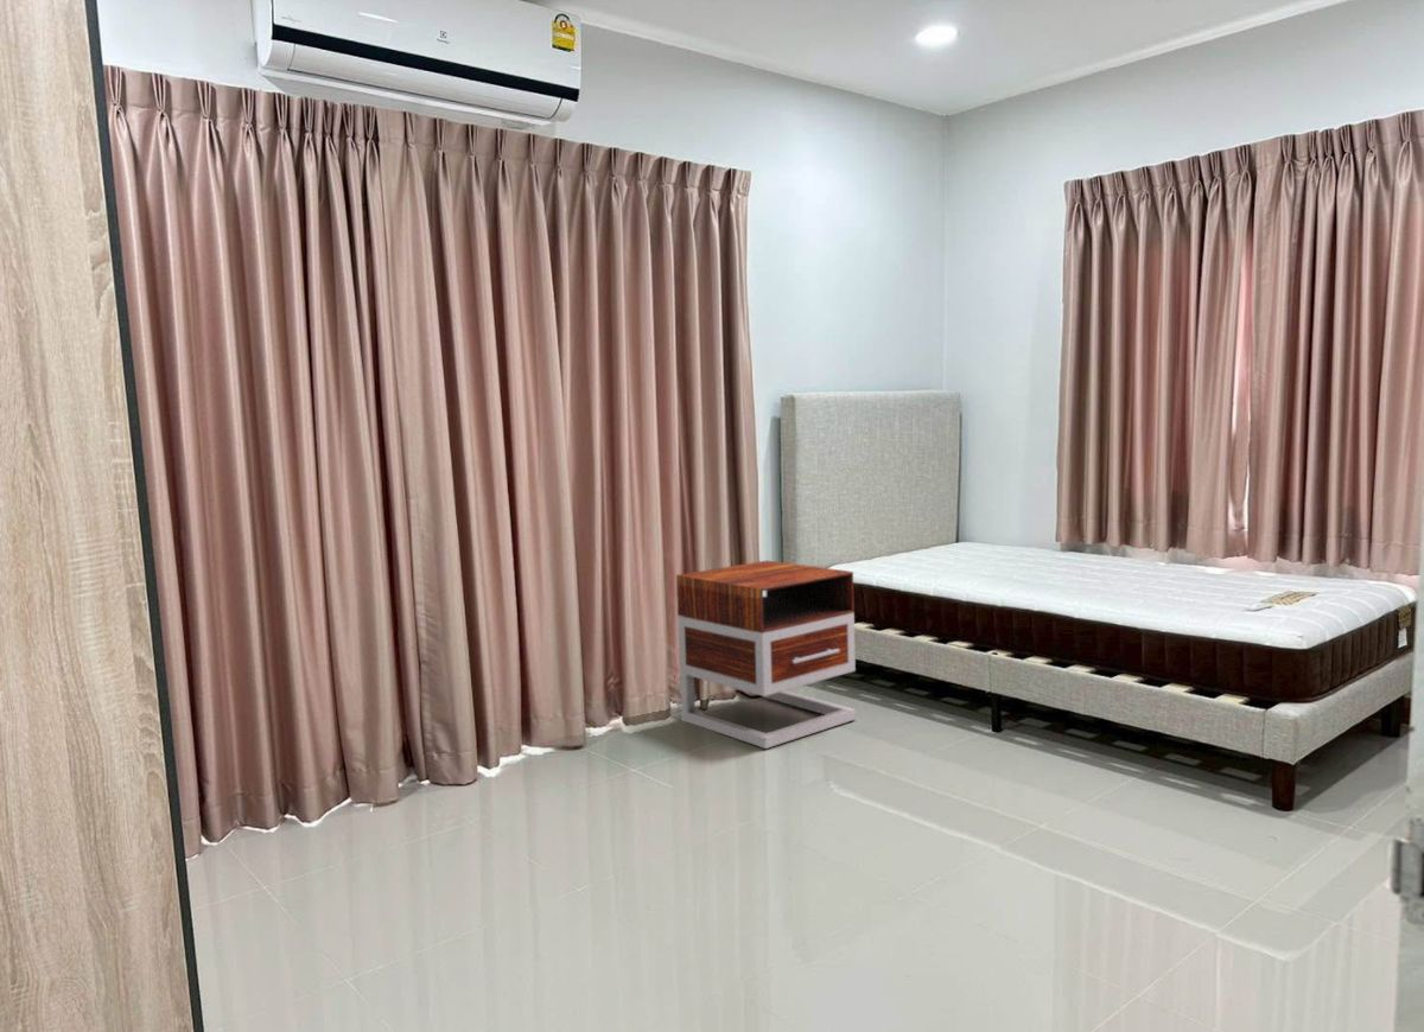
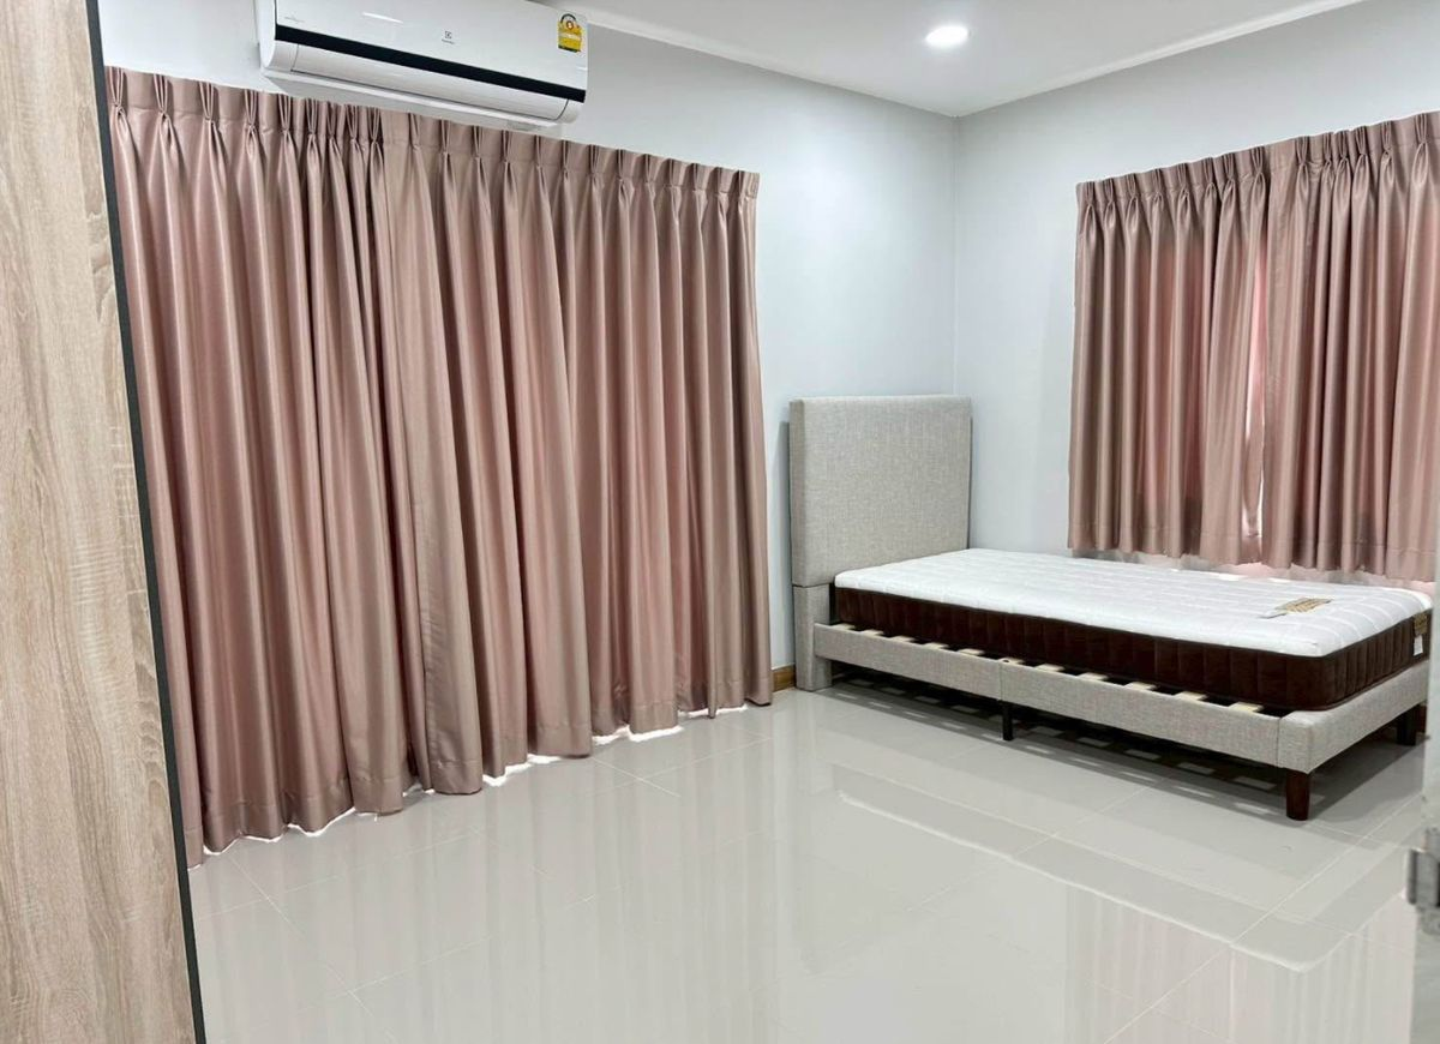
- nightstand [675,560,858,750]
